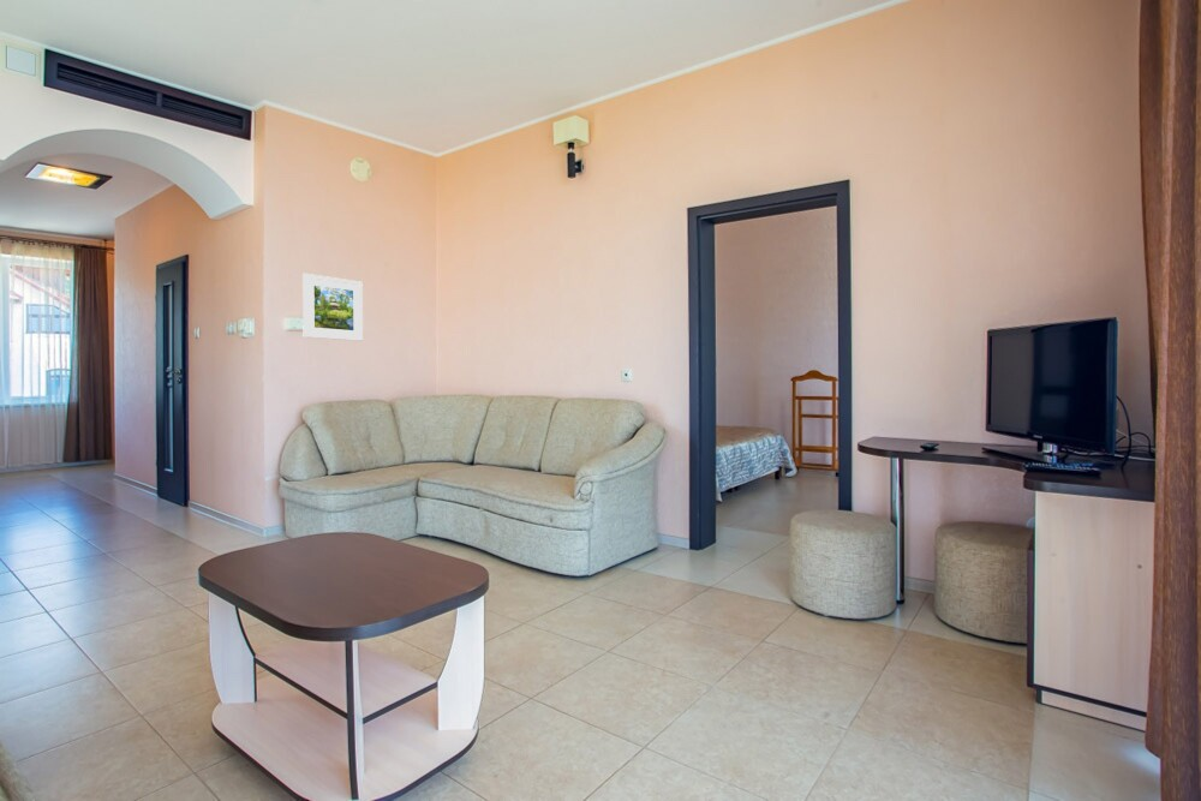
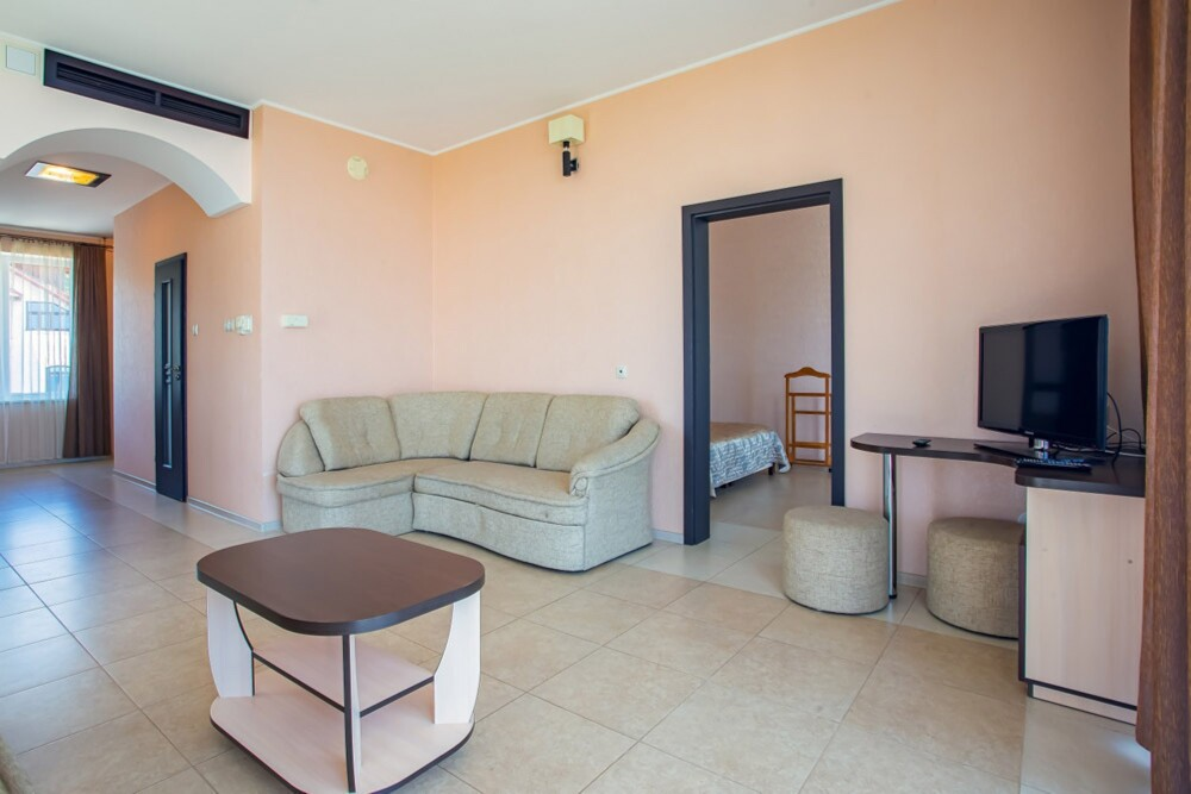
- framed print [301,273,364,342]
